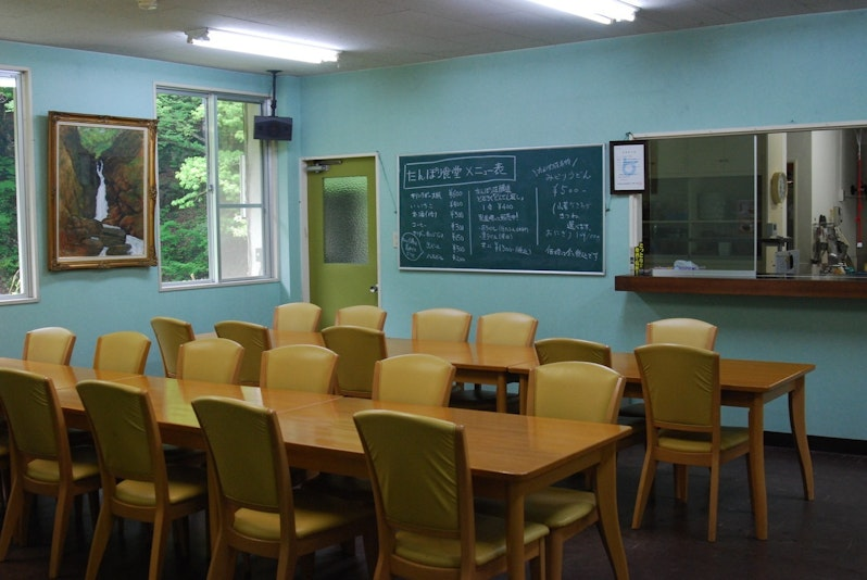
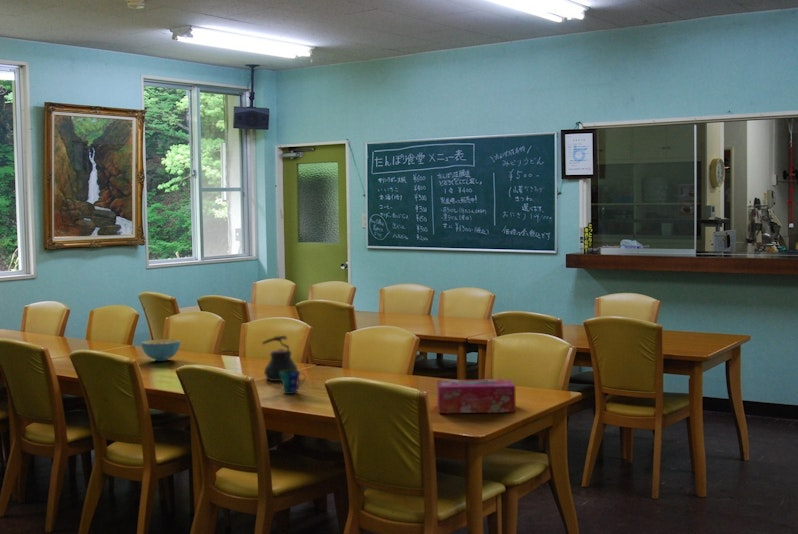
+ teapot [261,335,299,382]
+ cereal bowl [141,338,181,362]
+ cup [280,370,307,395]
+ tissue box [436,378,517,414]
